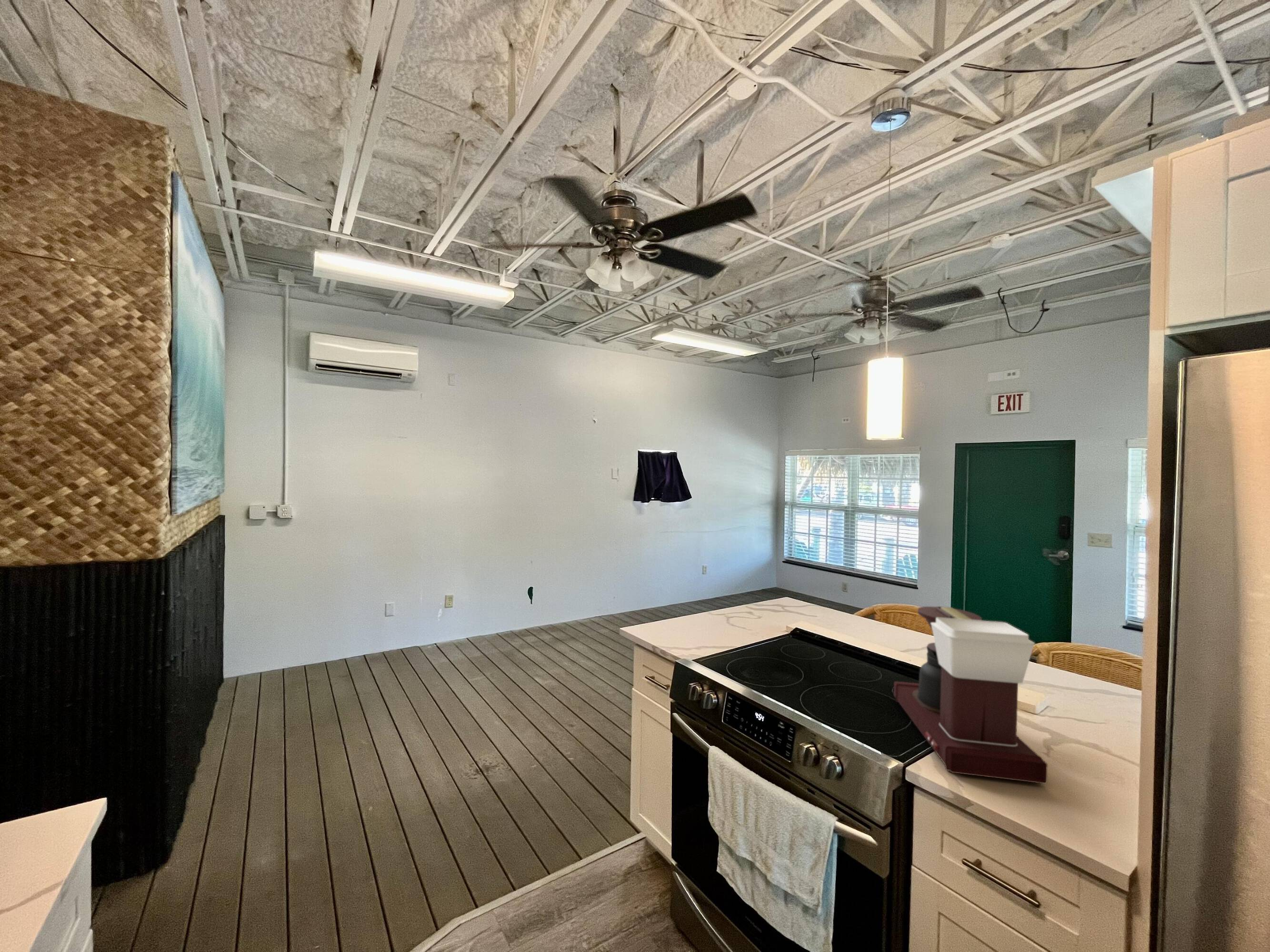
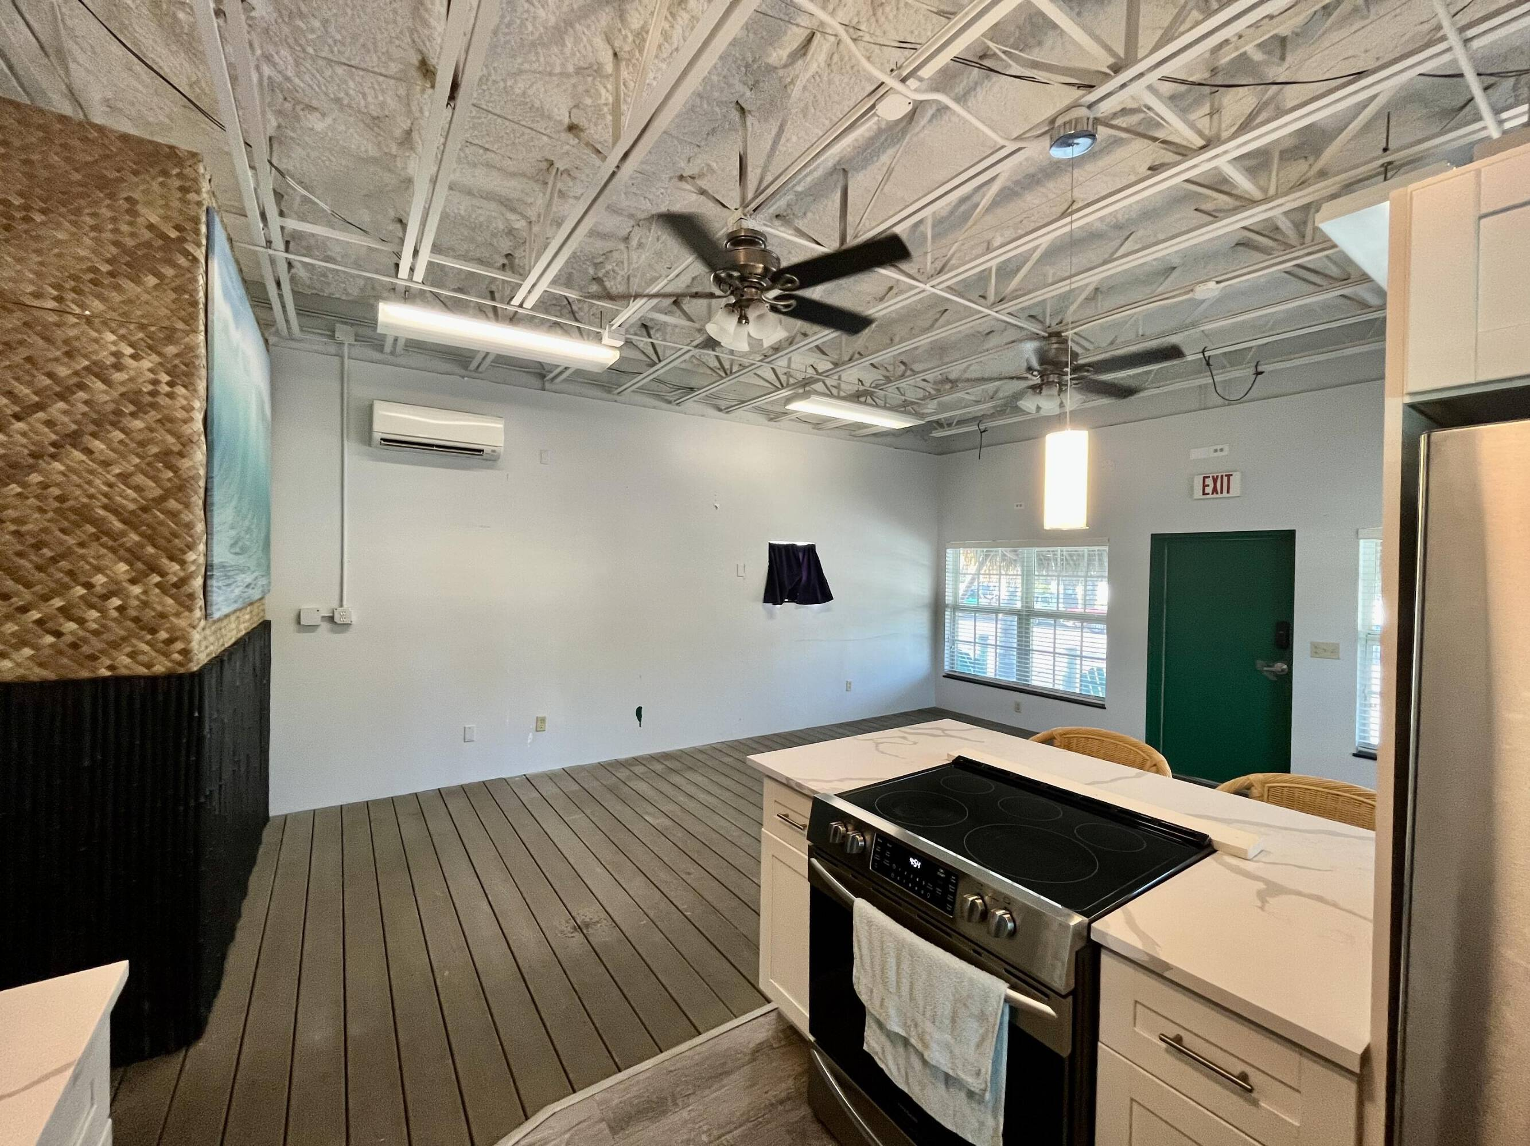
- coffee maker [893,606,1048,784]
